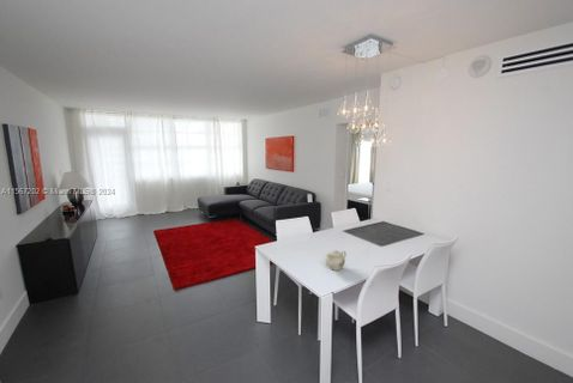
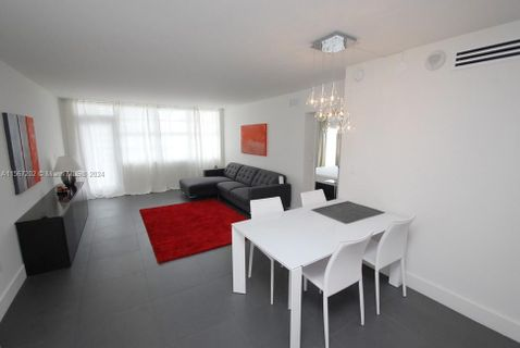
- teapot [325,249,348,272]
